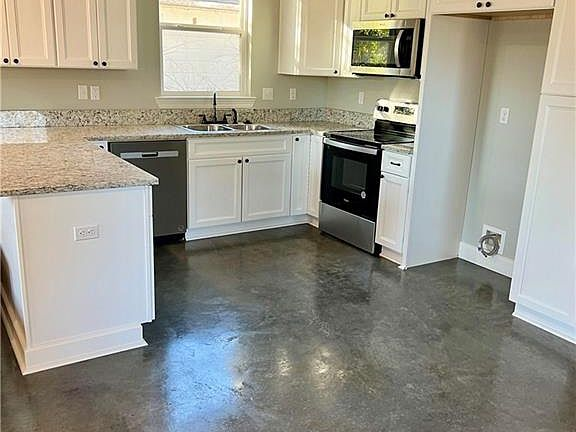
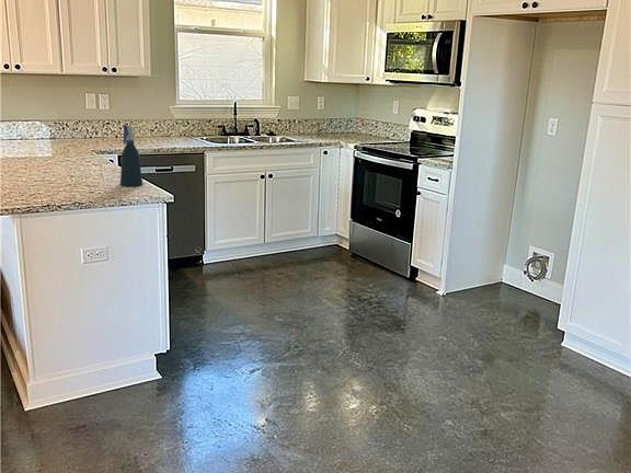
+ spray bottle [119,124,144,187]
